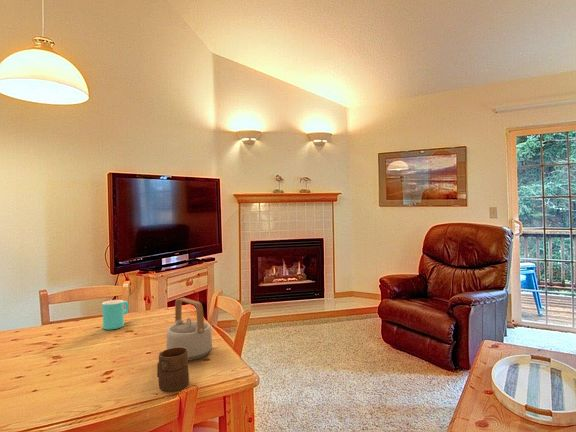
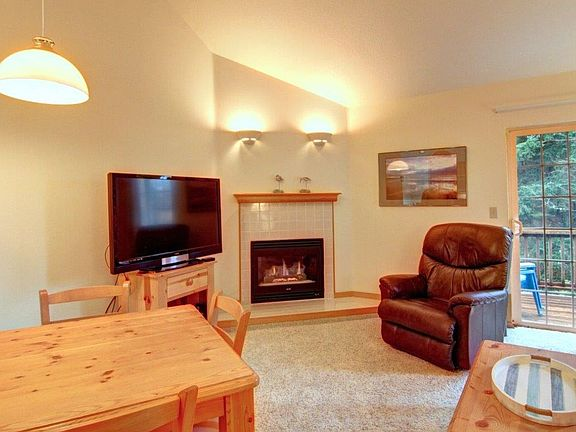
- cup [156,347,190,392]
- teapot [165,297,213,362]
- cup [101,299,130,331]
